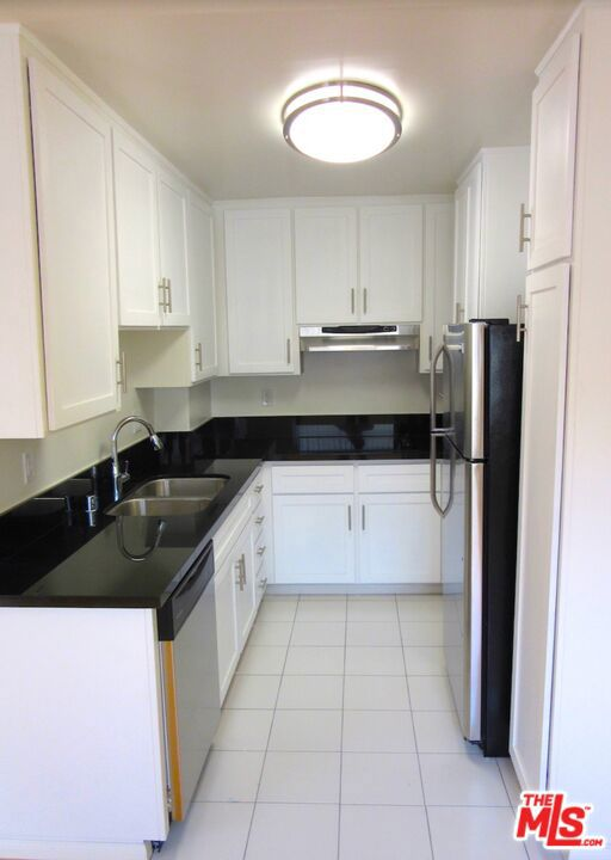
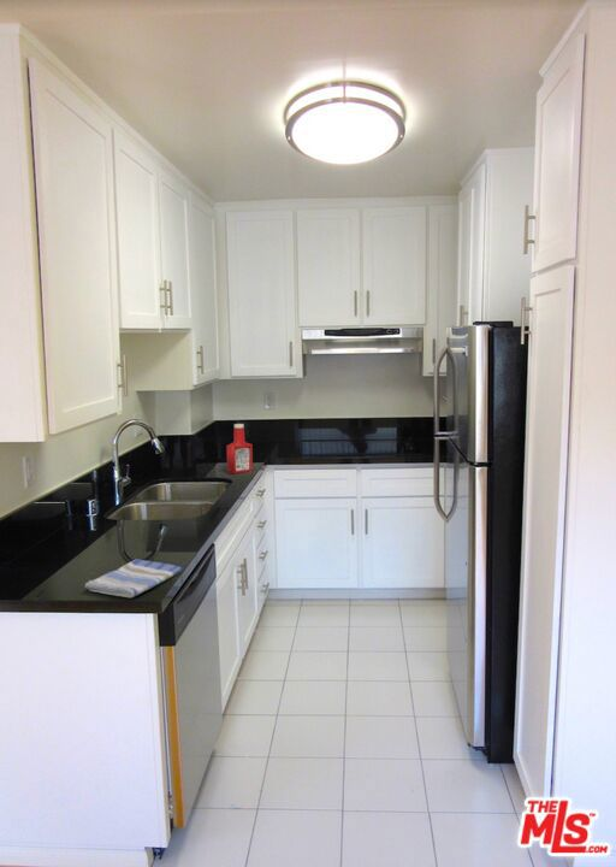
+ soap bottle [225,423,254,474]
+ dish towel [83,558,183,598]
